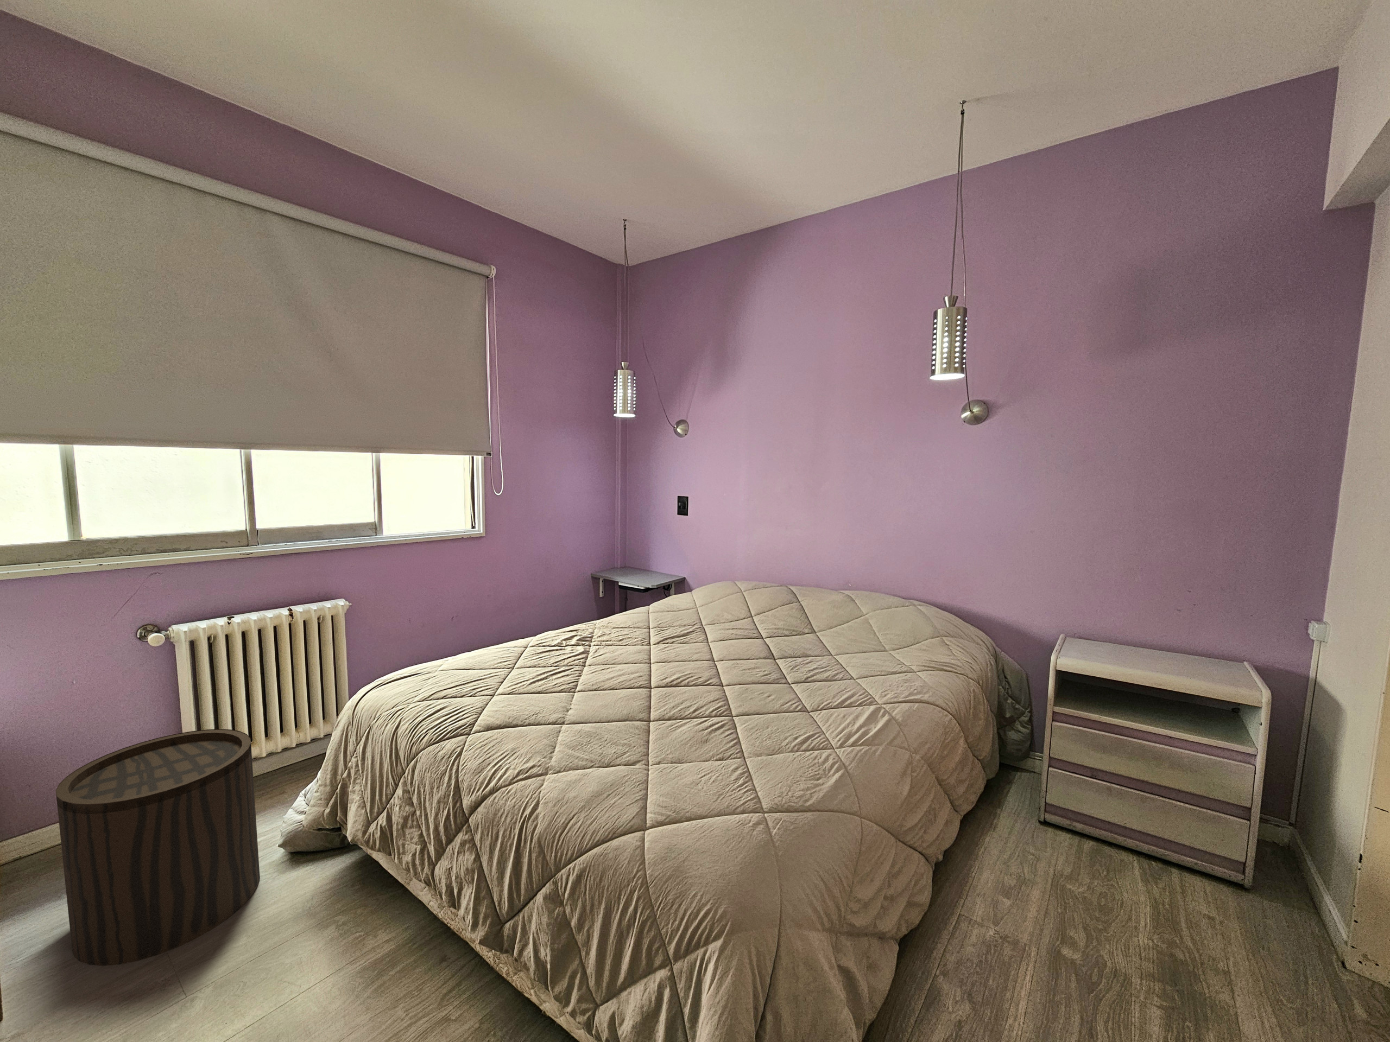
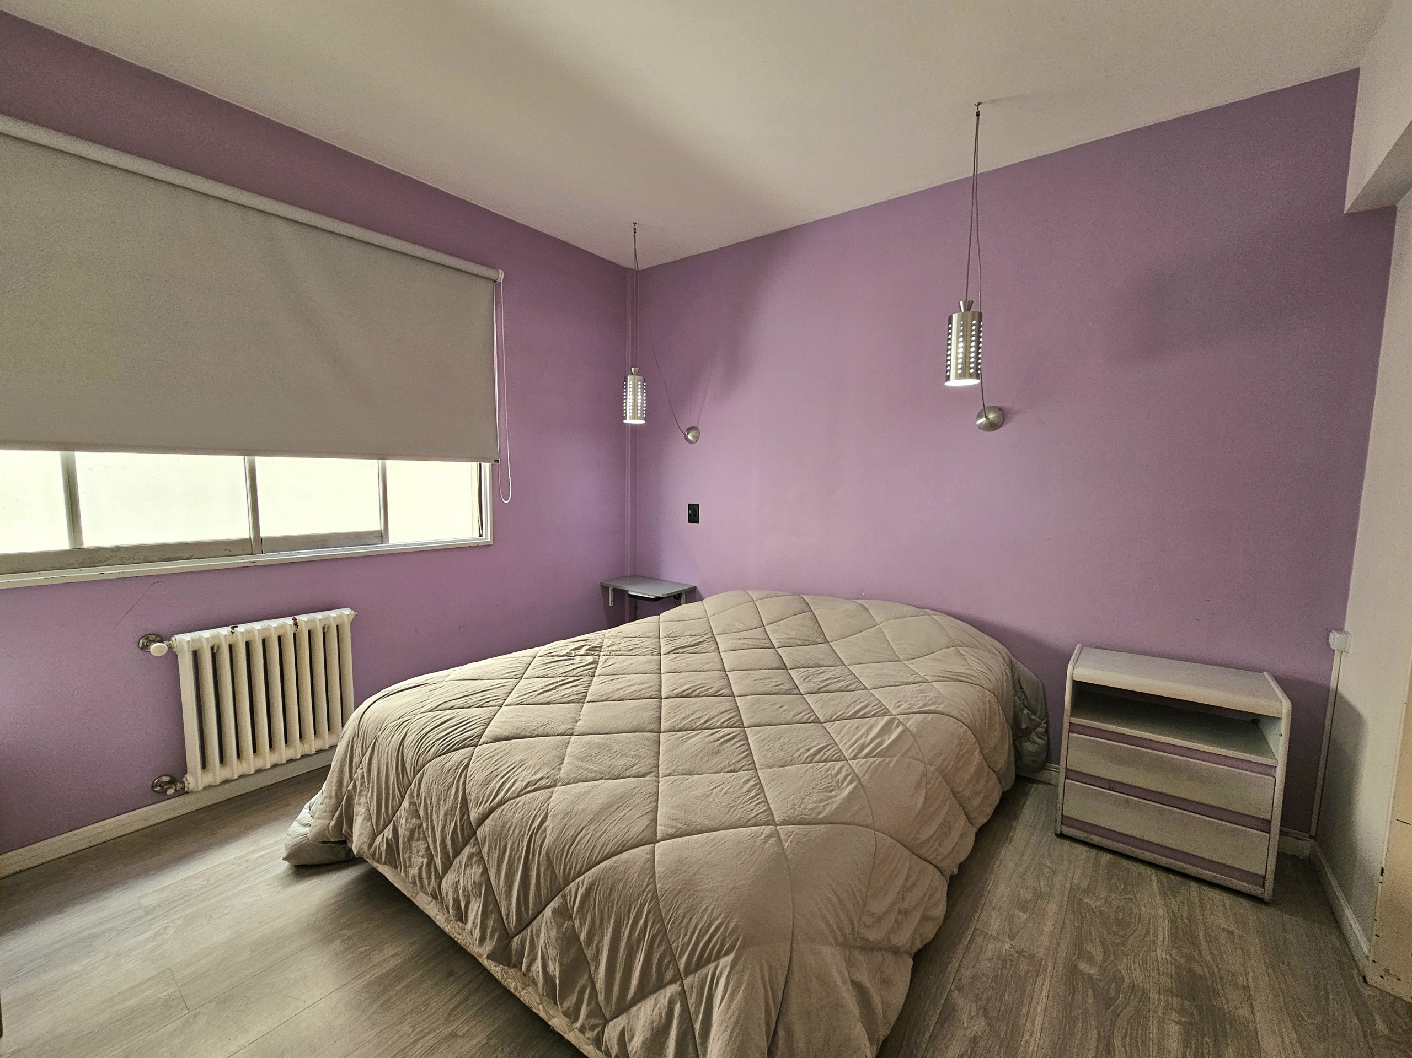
- stool [56,728,260,966]
